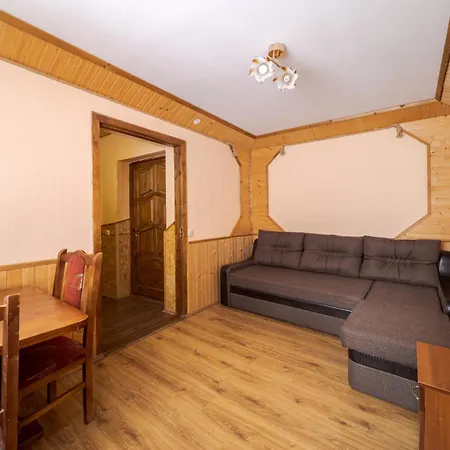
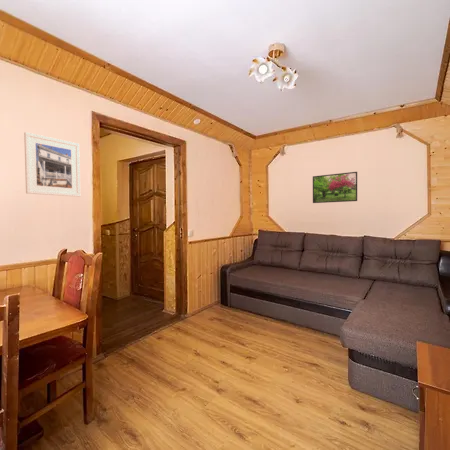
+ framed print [312,171,358,204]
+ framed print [23,131,81,198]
